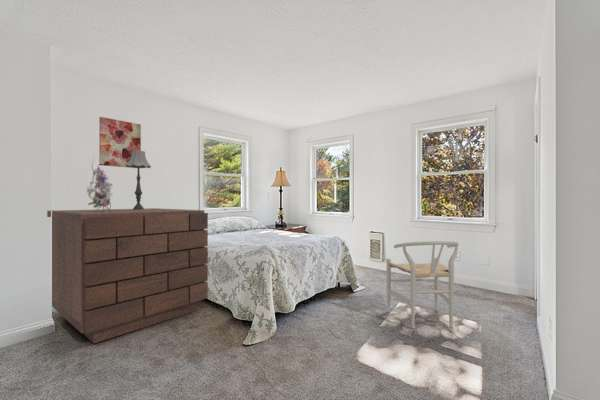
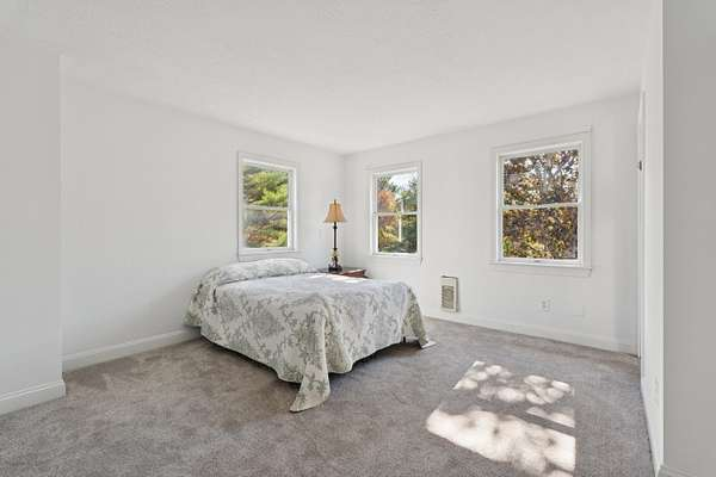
- chair [386,240,460,330]
- dresser [46,207,209,344]
- bouquet [74,156,115,212]
- table lamp [125,150,152,210]
- wall art [98,116,142,169]
